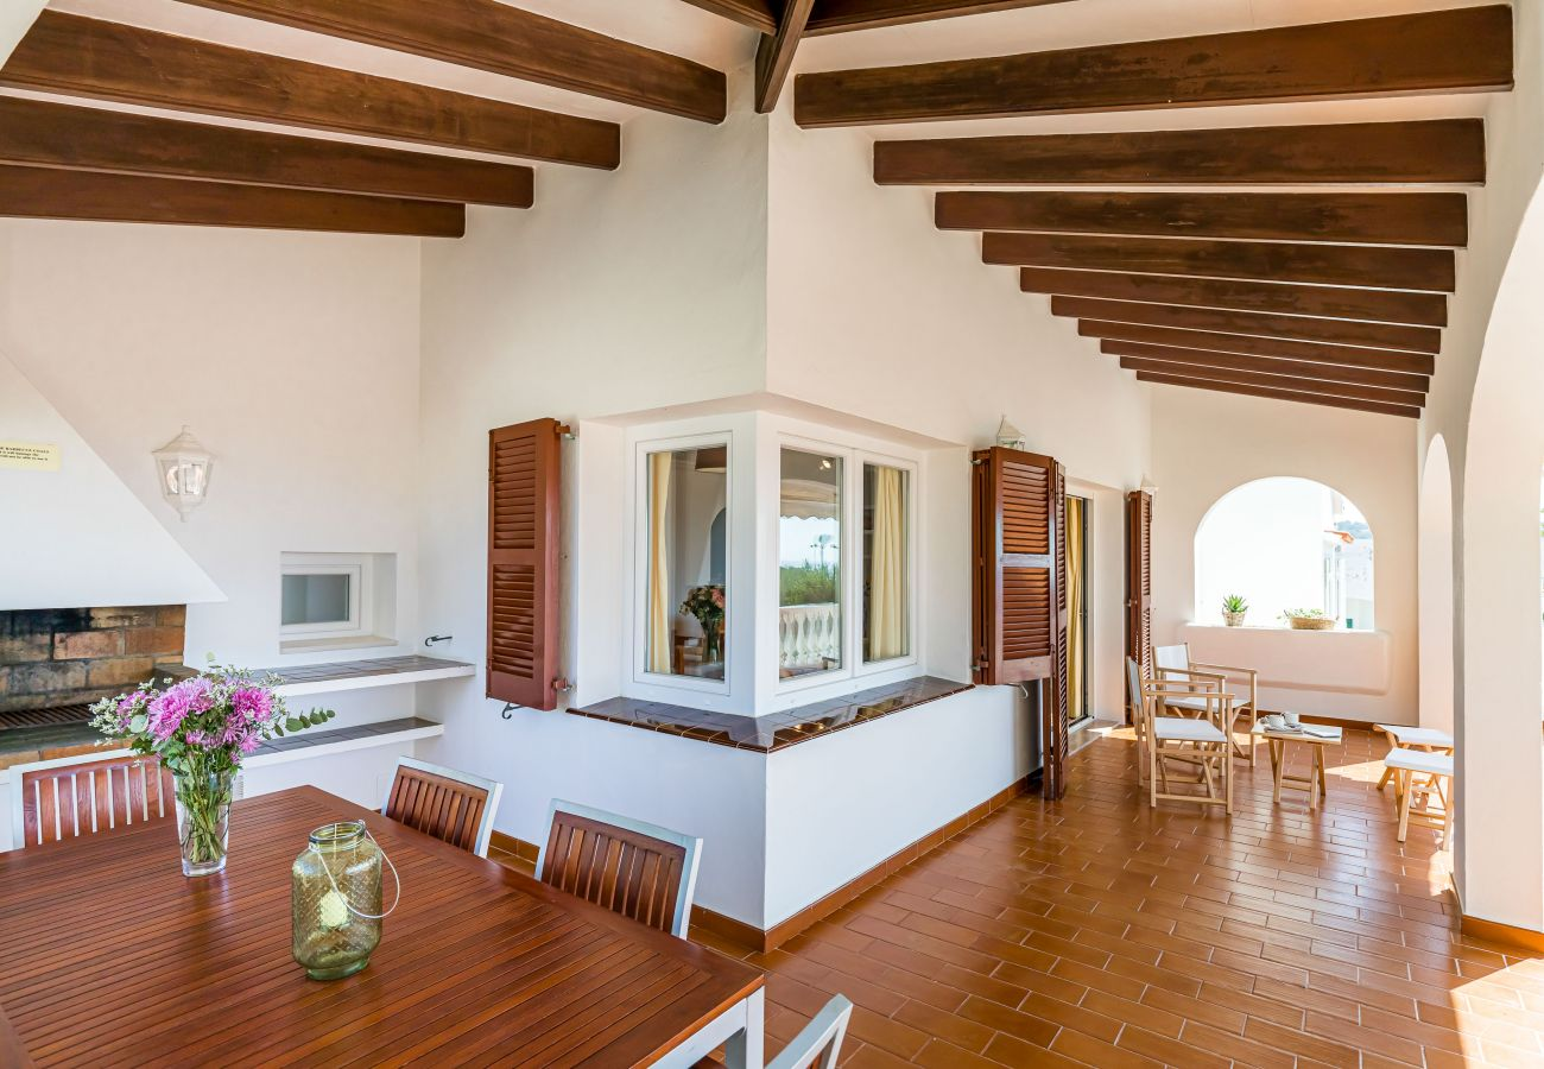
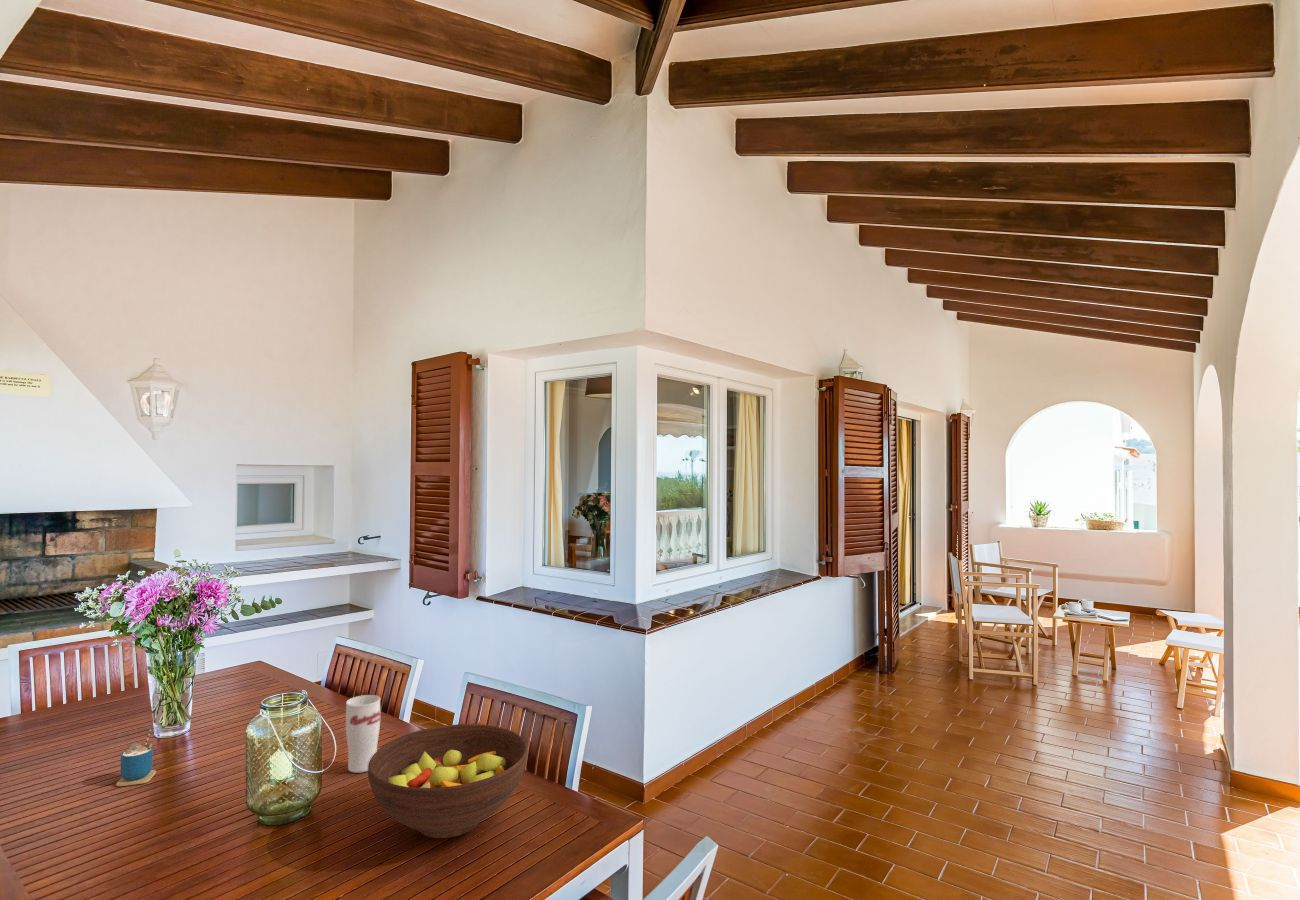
+ cup [115,729,157,787]
+ fruit bowl [367,723,529,839]
+ cup [345,694,381,774]
